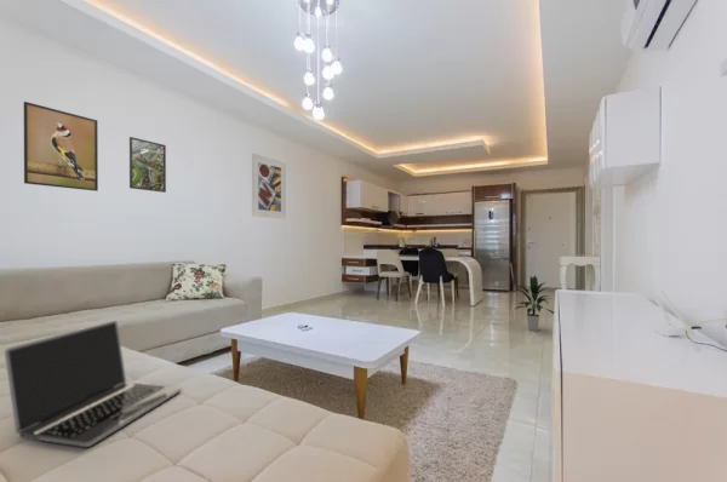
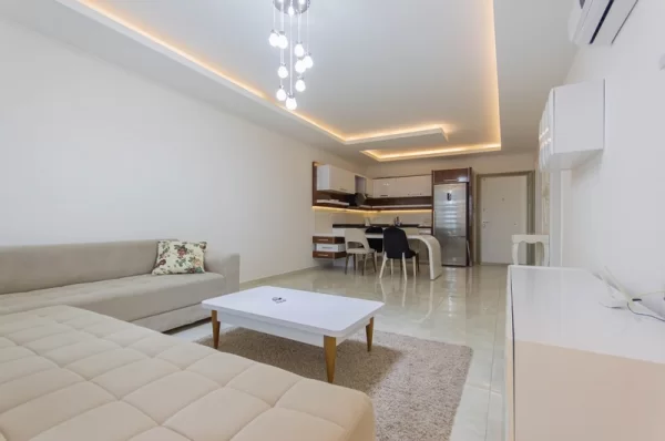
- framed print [251,153,287,219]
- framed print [128,136,167,194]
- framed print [23,101,99,193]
- laptop [4,320,182,448]
- indoor plant [513,274,555,332]
